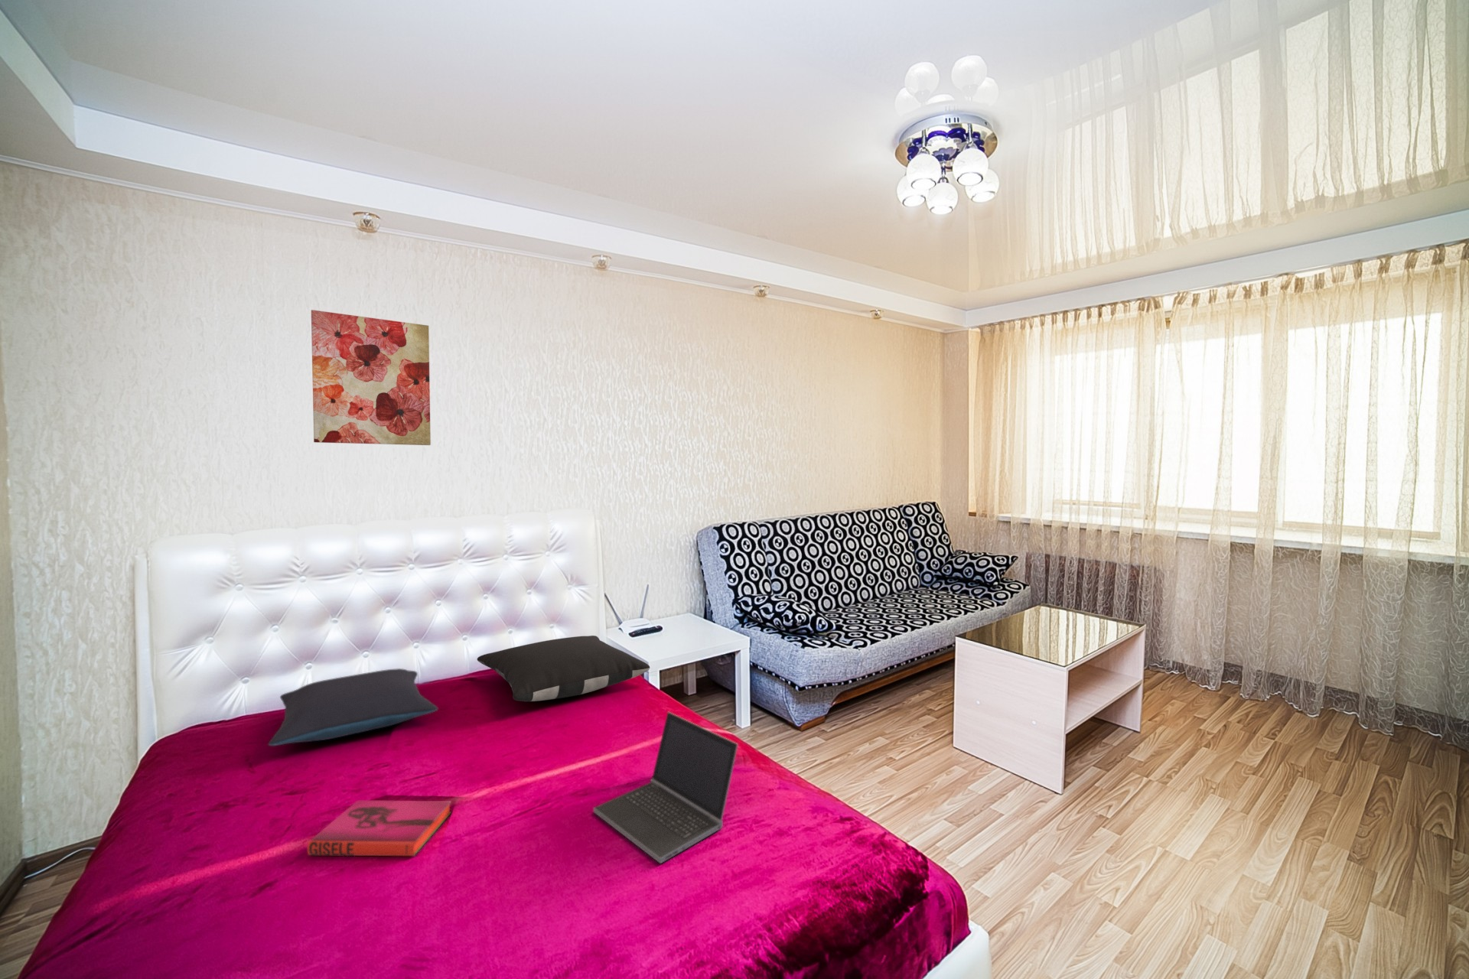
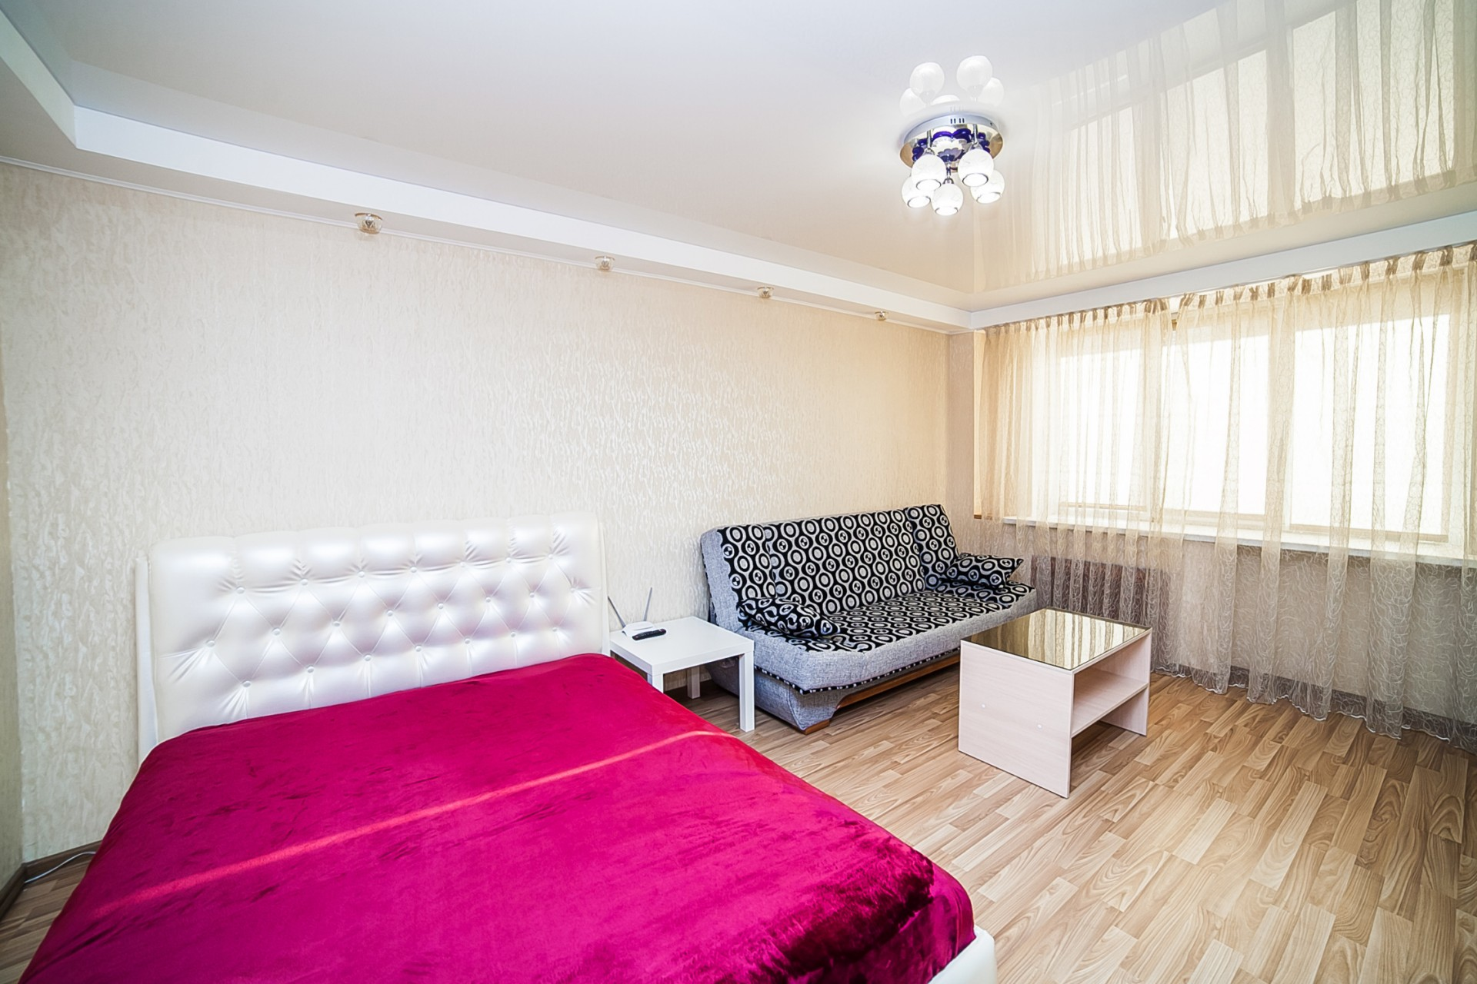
- laptop computer [592,711,739,864]
- pillow [267,668,438,746]
- pillow [477,635,650,703]
- wall art [310,309,432,446]
- hardback book [307,800,453,857]
